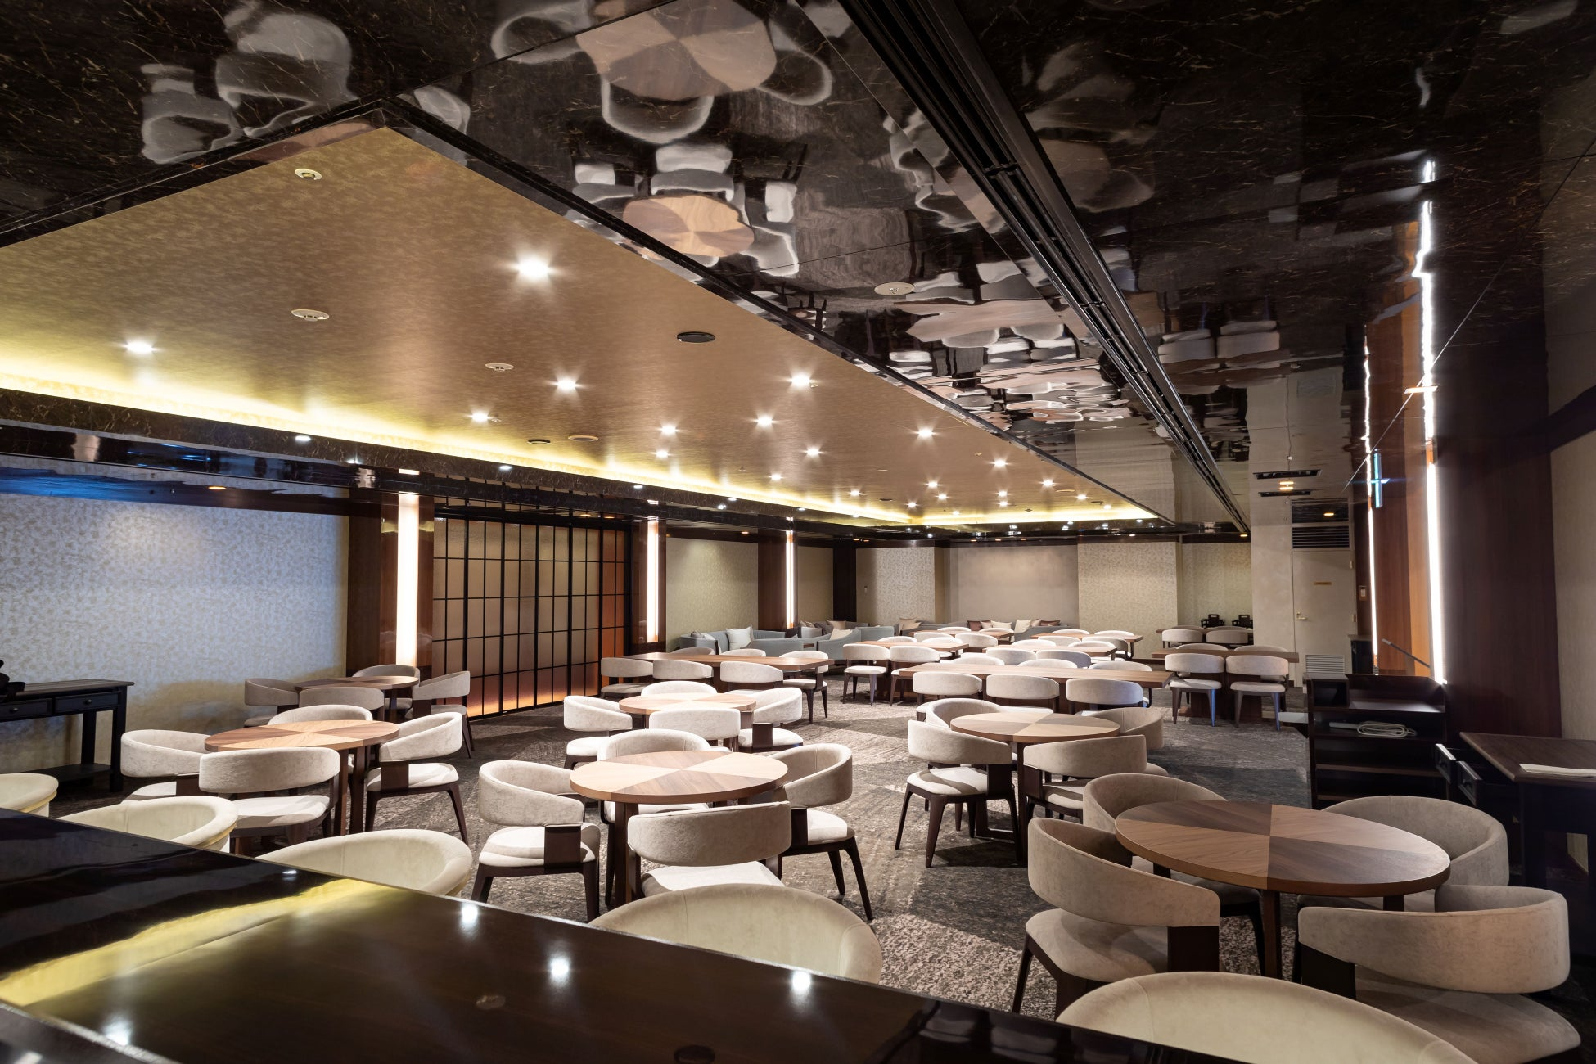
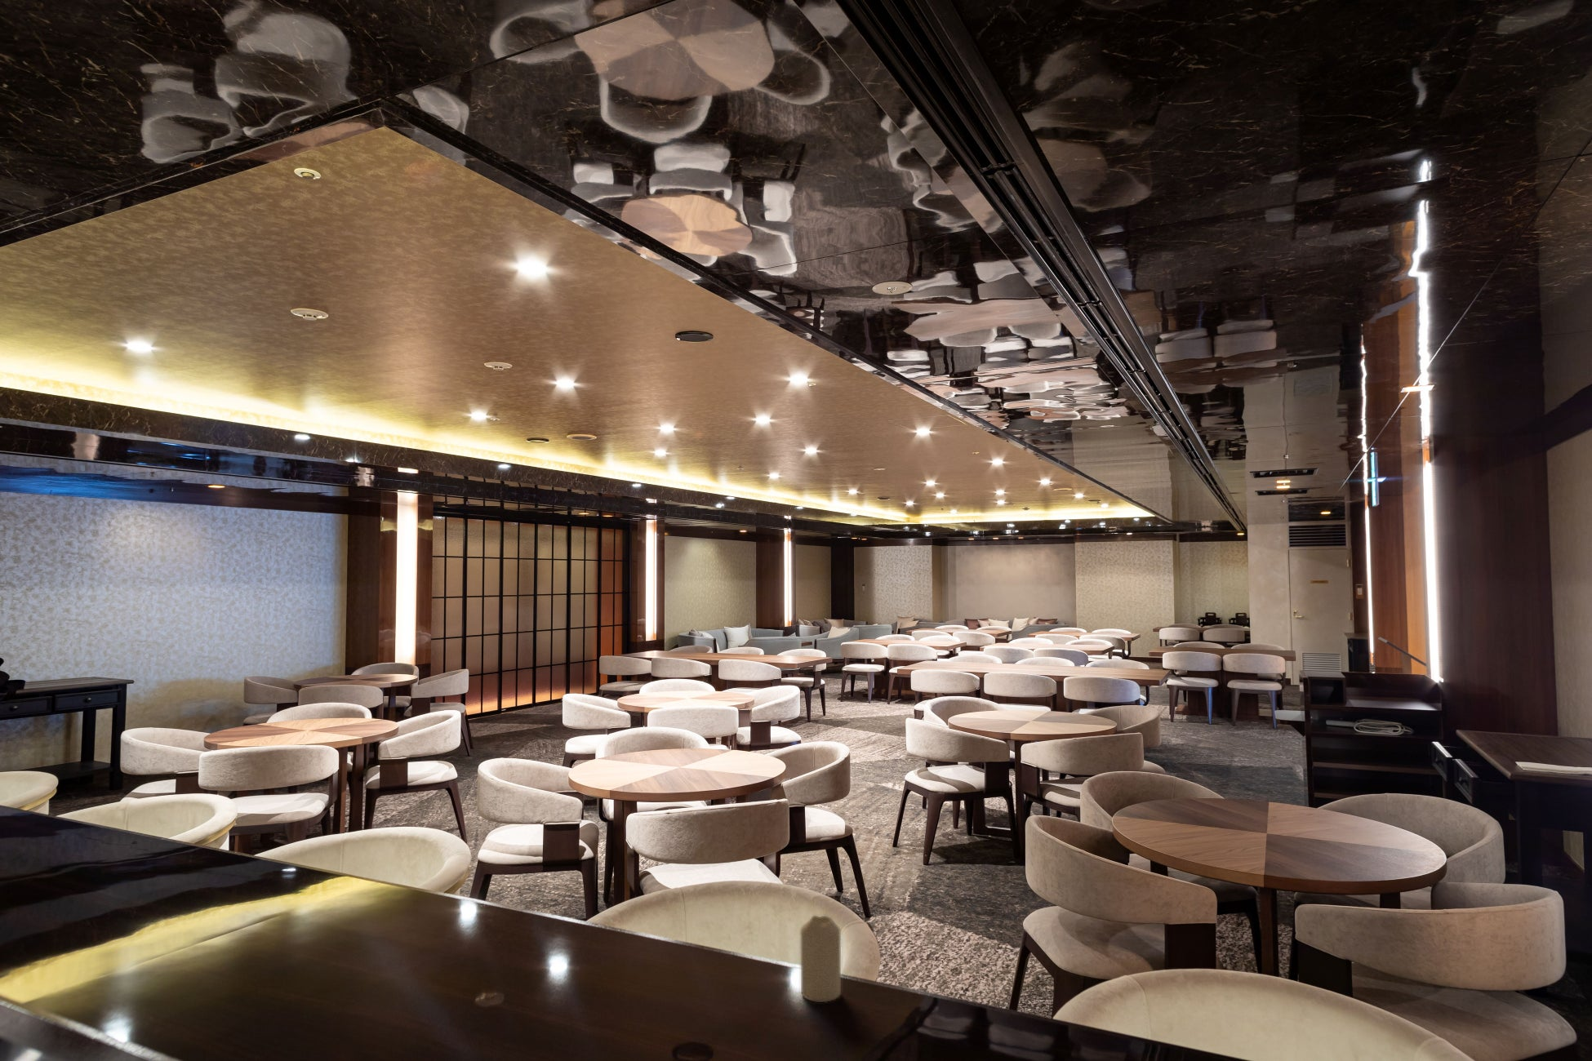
+ candle [800,915,842,1003]
